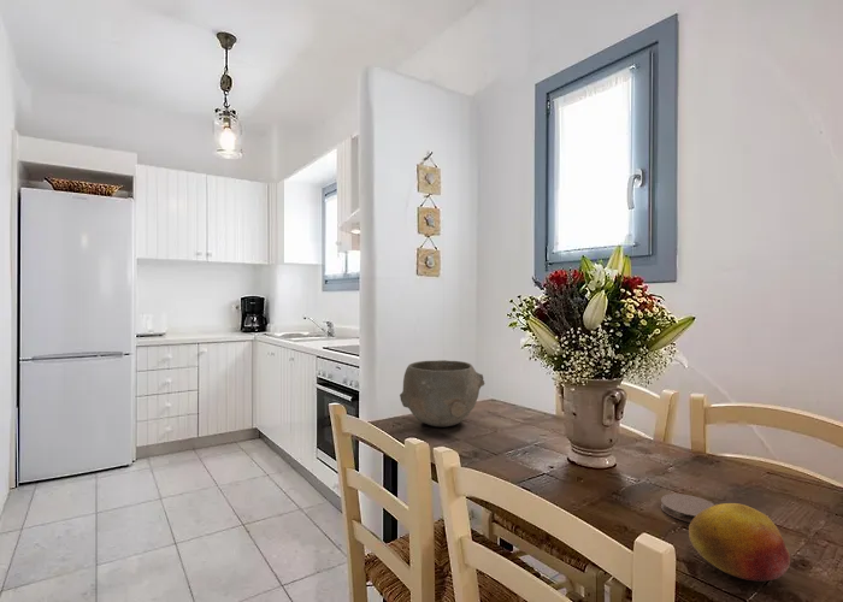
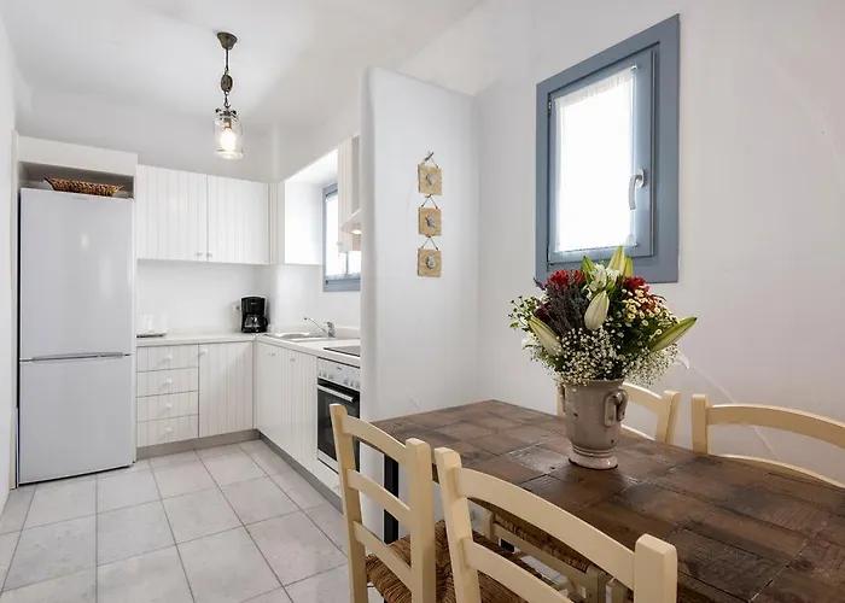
- fruit [688,502,791,583]
- bowl [399,359,485,427]
- coaster [660,492,715,524]
